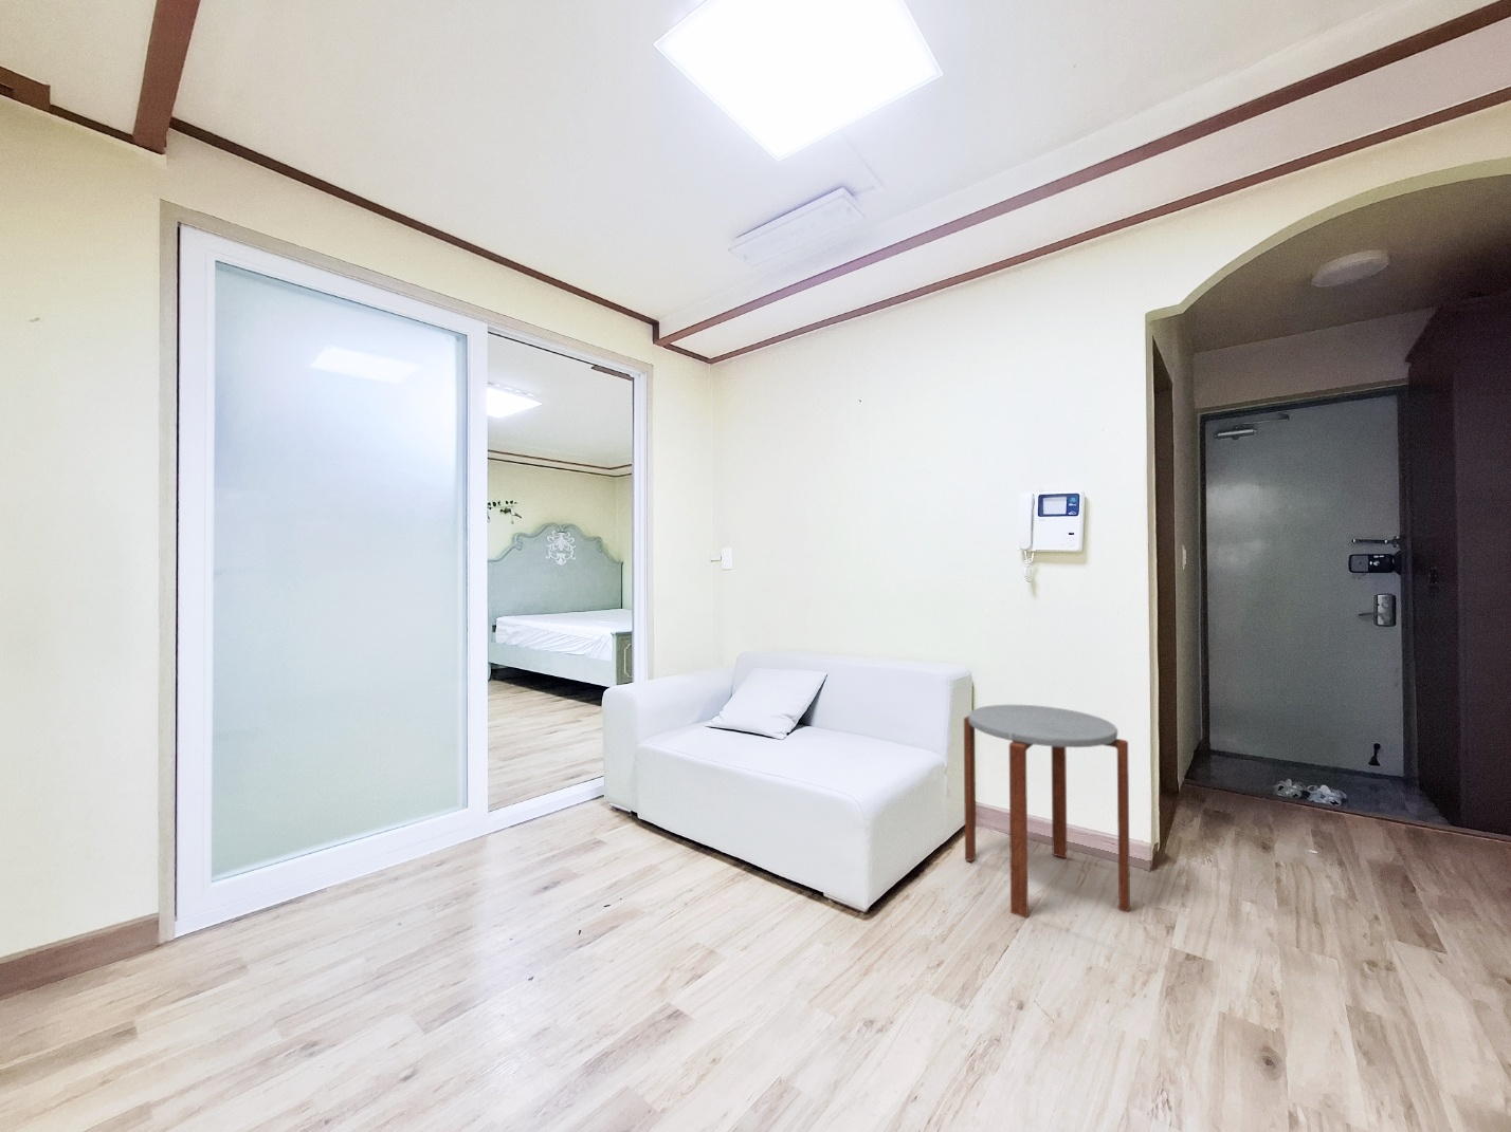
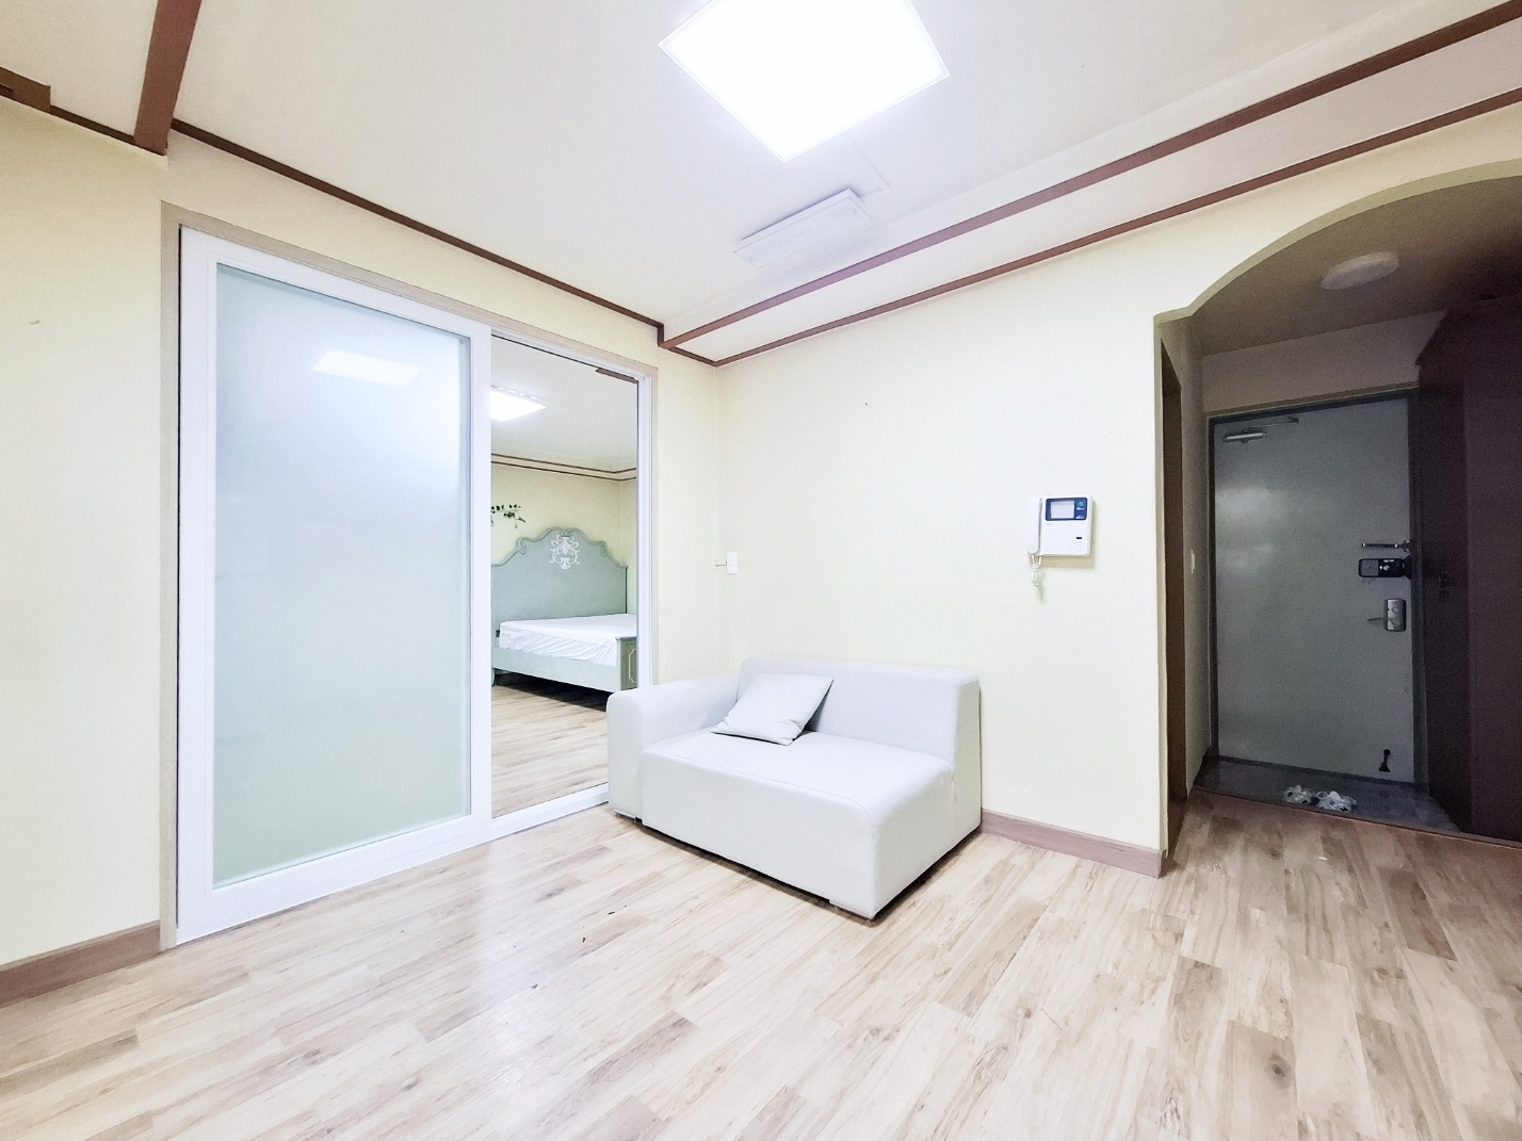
- side table [963,704,1131,919]
